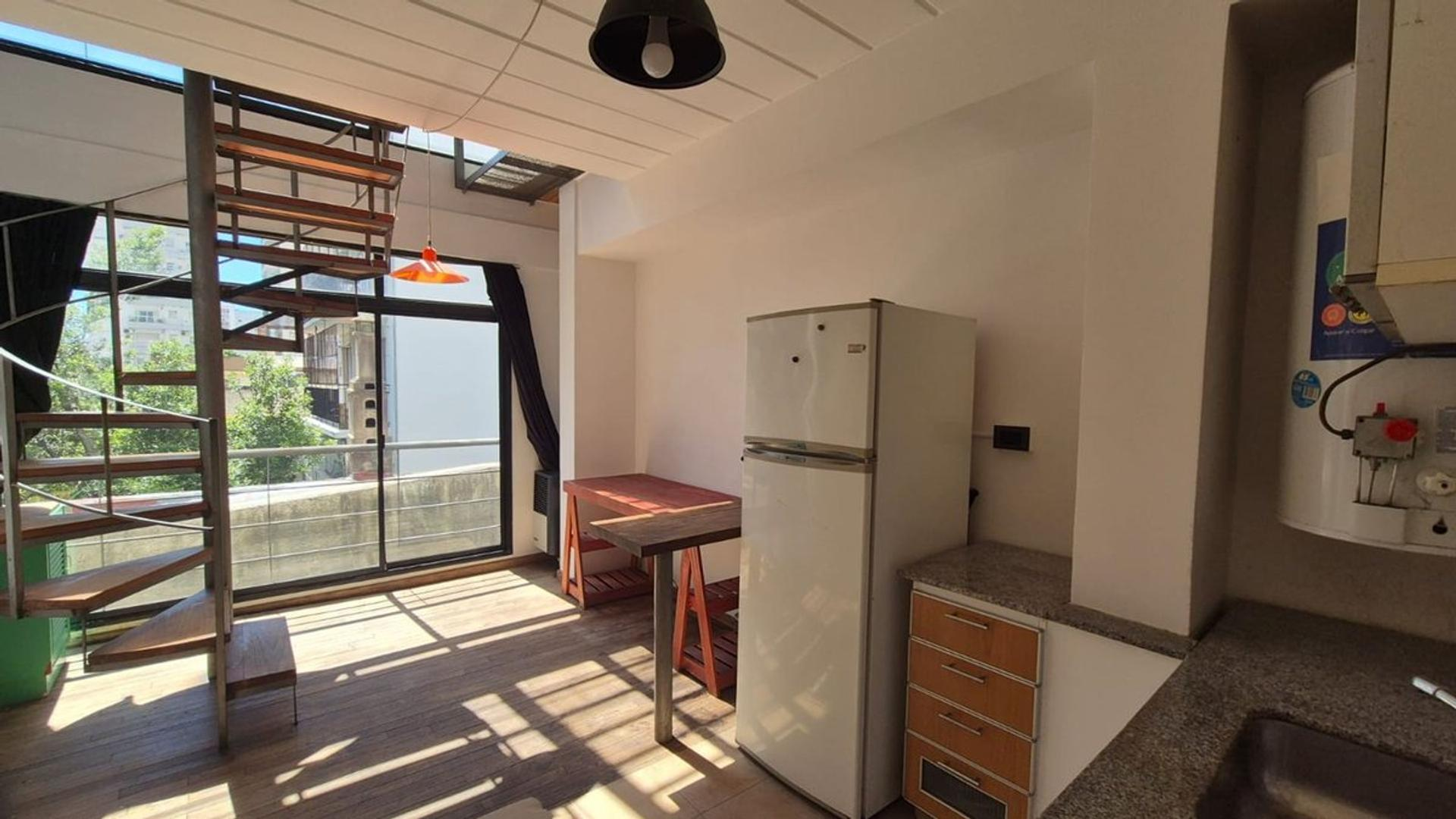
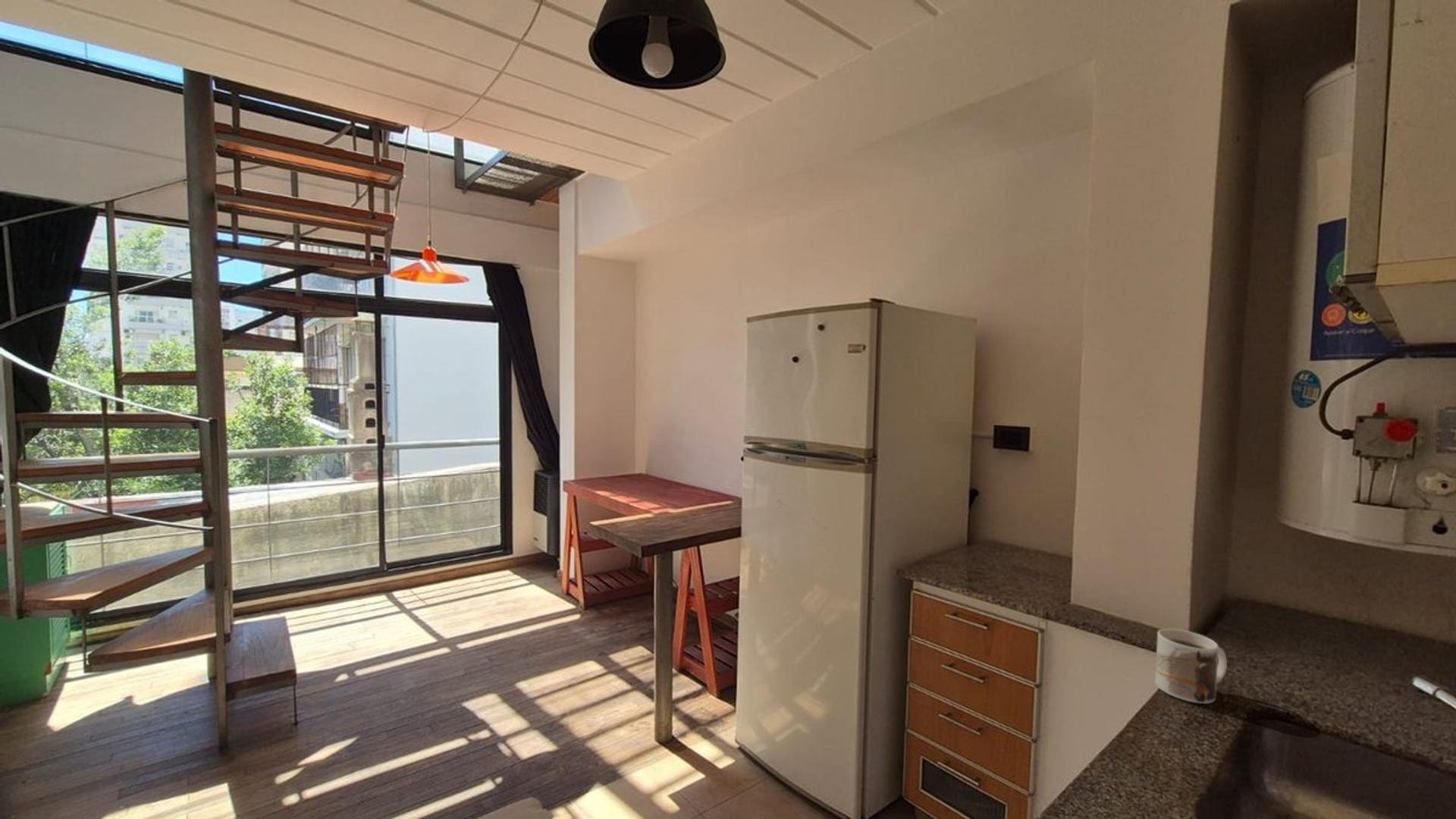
+ mug [1154,628,1228,704]
